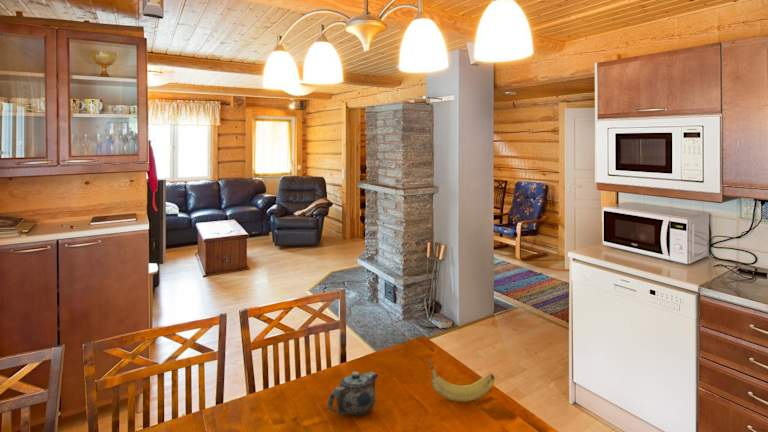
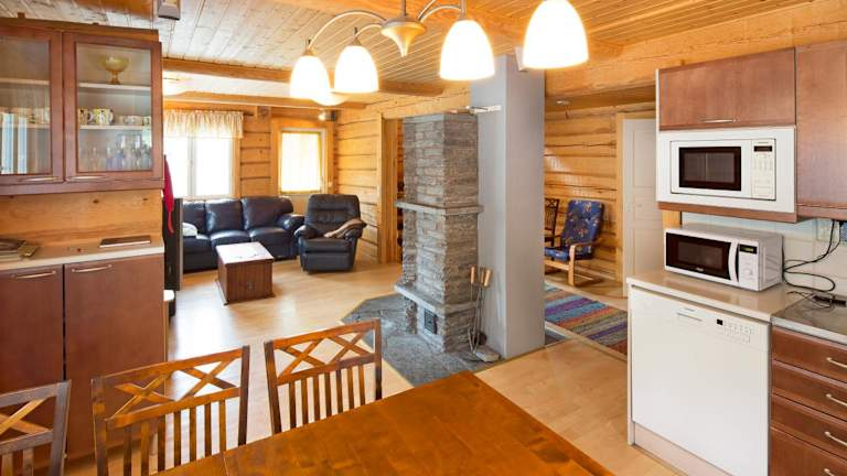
- fruit [428,359,495,403]
- chinaware [327,371,379,417]
